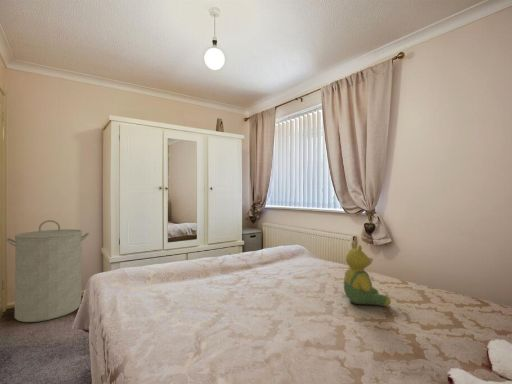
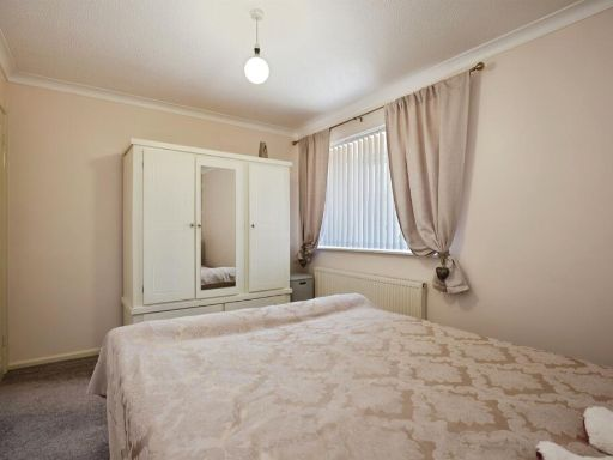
- laundry hamper [5,219,90,323]
- teddy bear [343,241,392,307]
